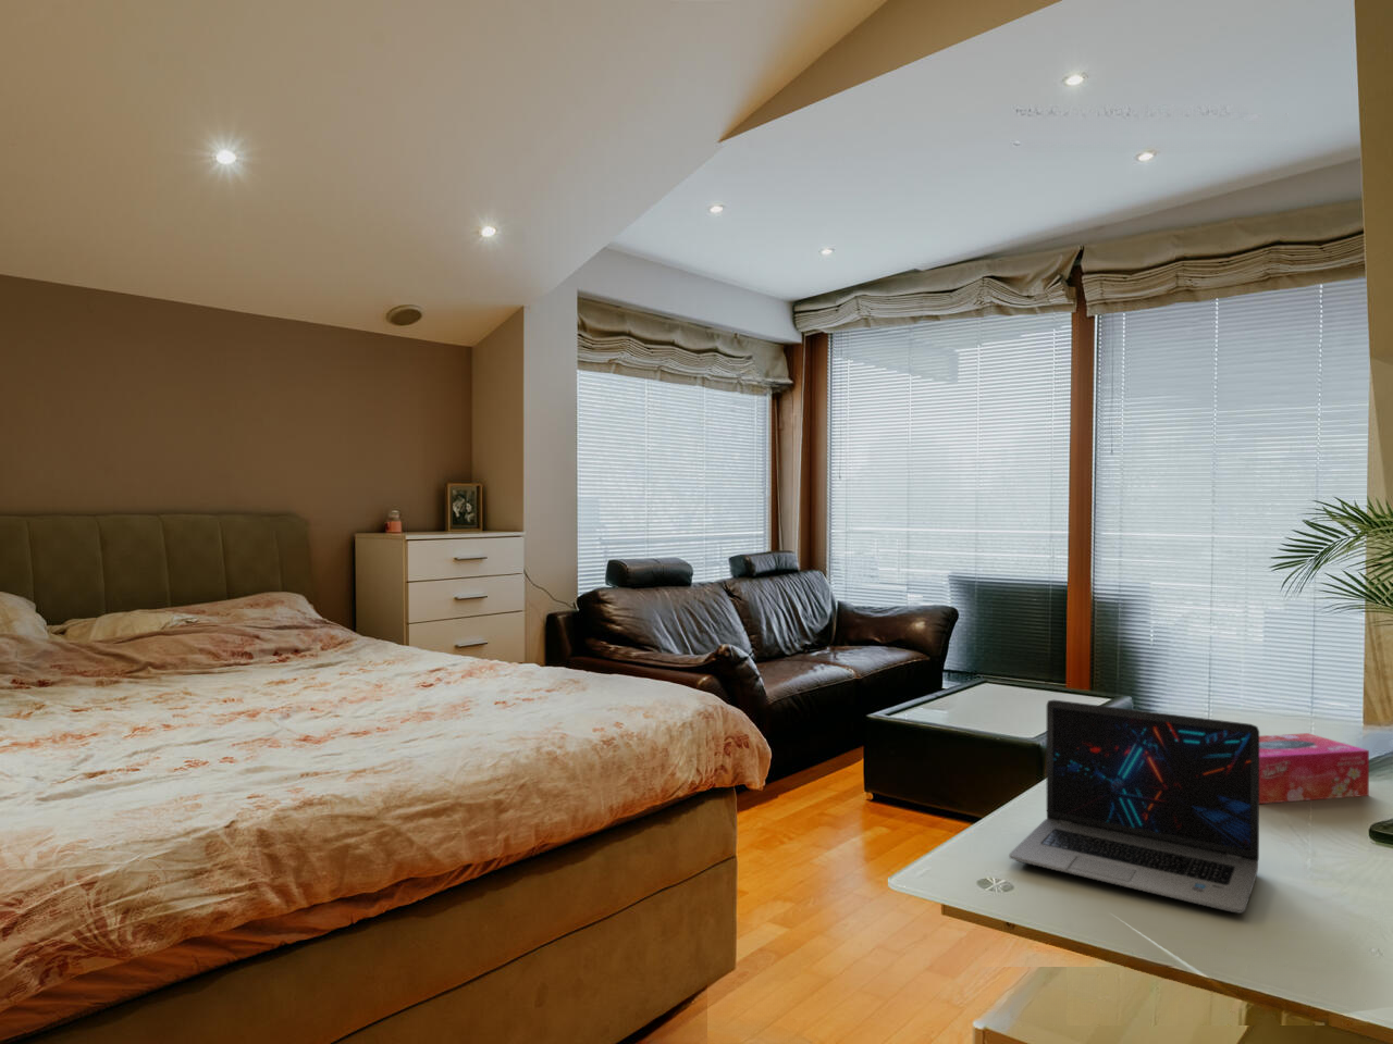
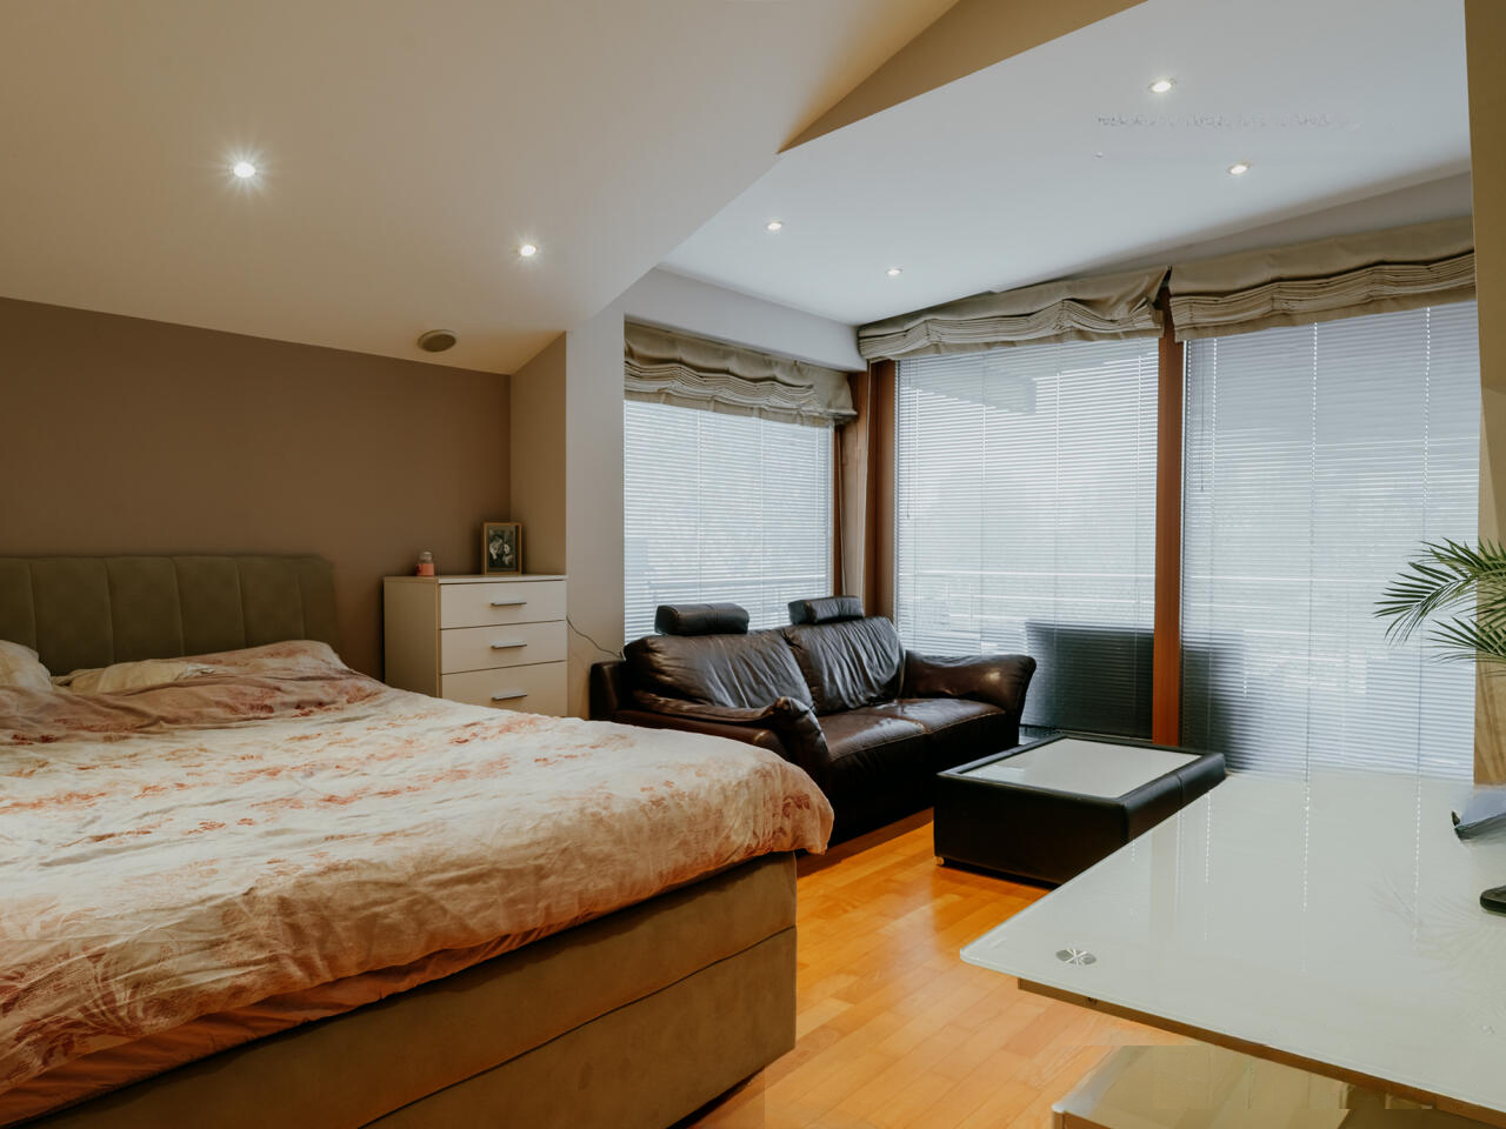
- laptop [1008,700,1260,915]
- tissue box [1259,731,1370,805]
